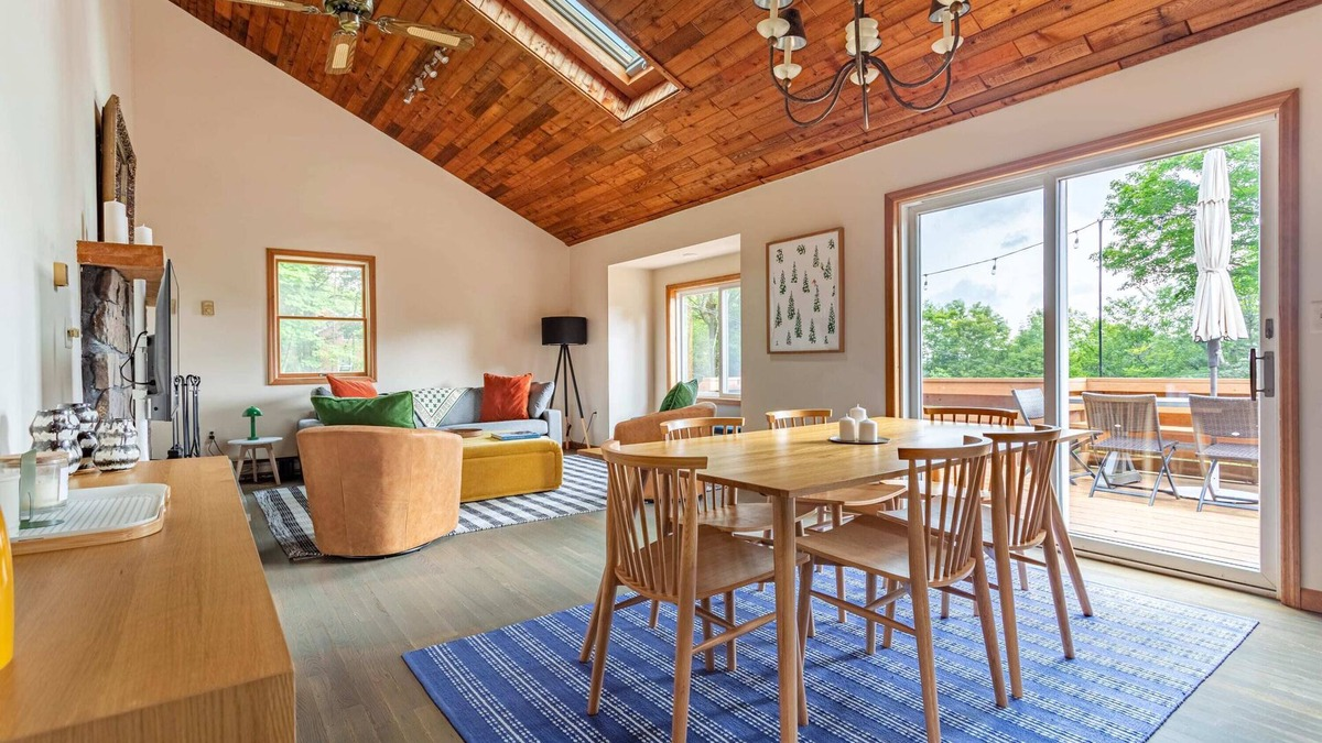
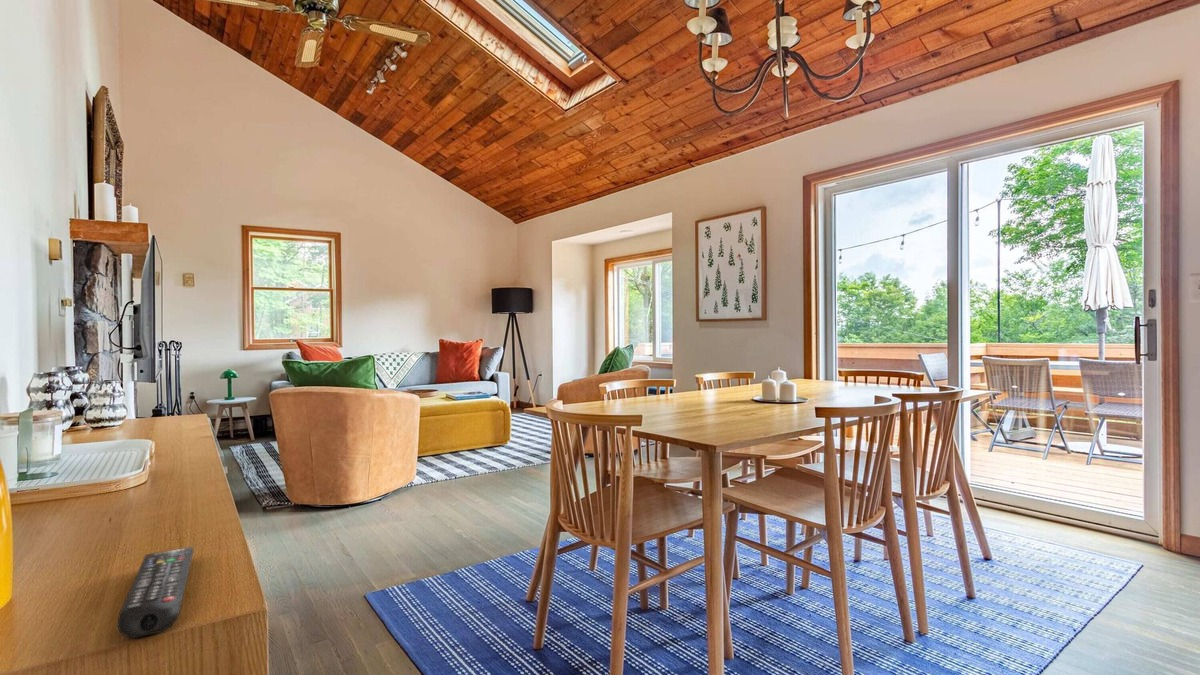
+ remote control [117,546,195,639]
